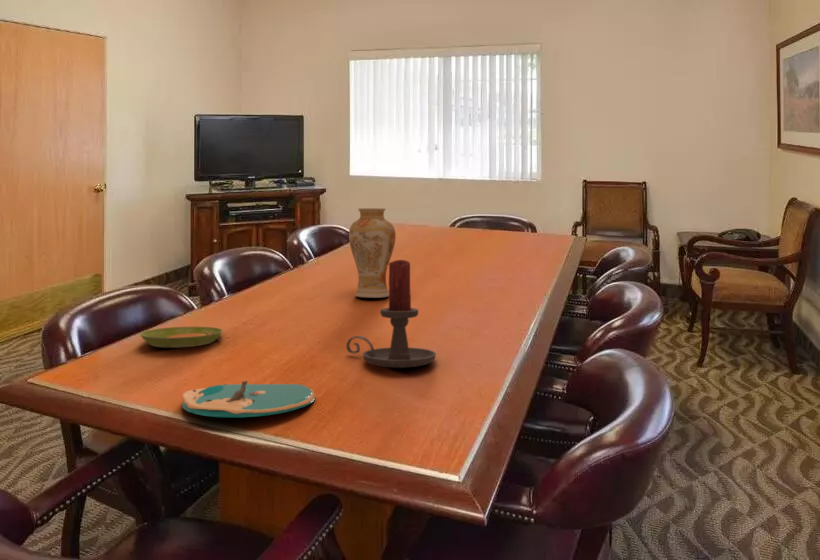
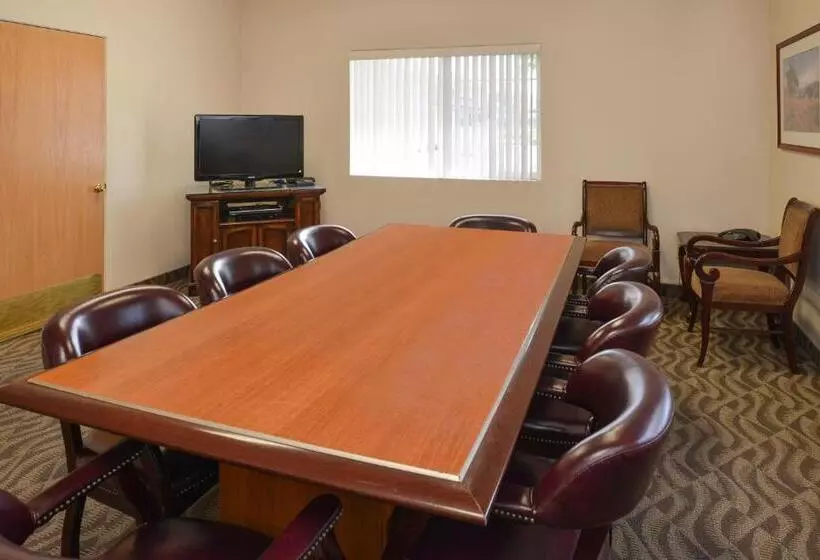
- plate [181,380,317,418]
- saucer [139,326,224,349]
- candle holder [345,259,437,369]
- vase [348,207,397,299]
